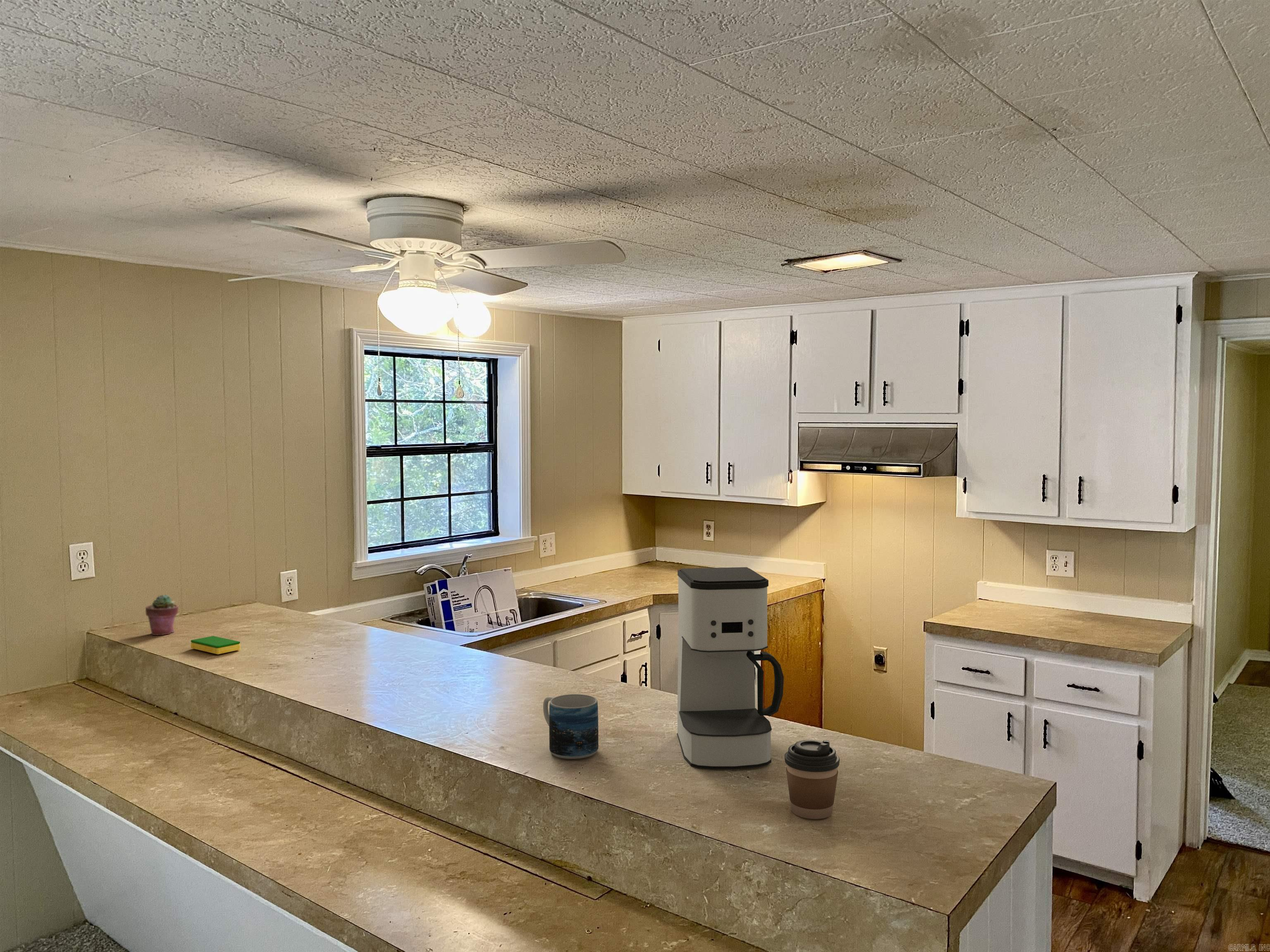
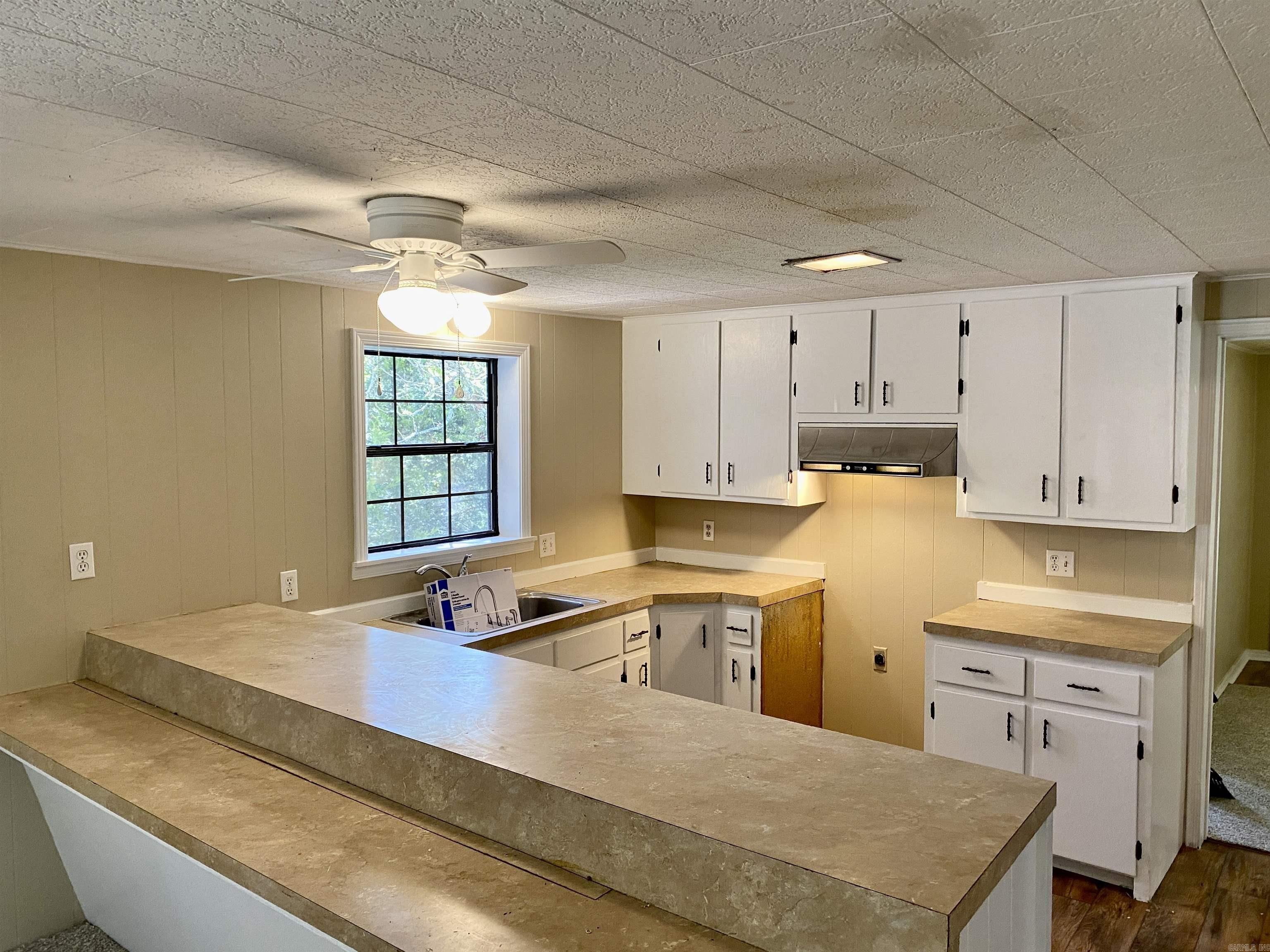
- coffee maker [677,567,784,769]
- coffee cup [784,739,840,819]
- dish sponge [190,635,241,655]
- potted succulent [145,594,179,636]
- mug [543,694,599,759]
